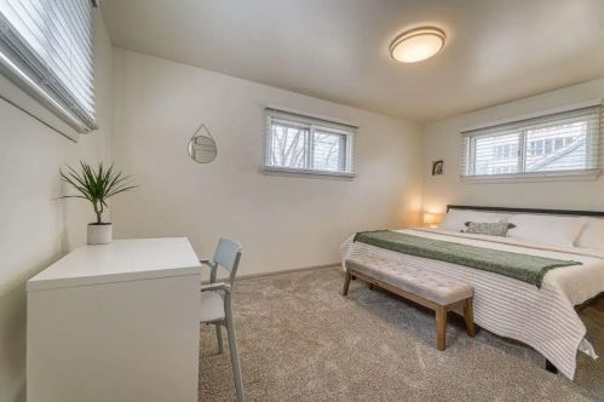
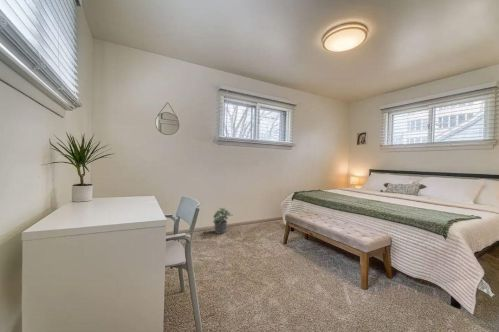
+ potted plant [212,206,233,235]
